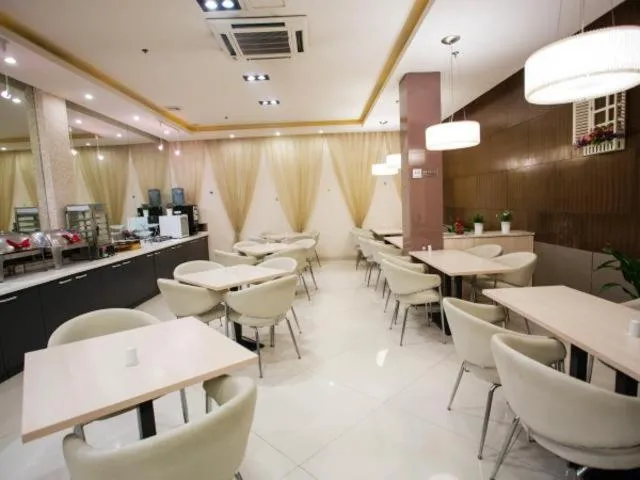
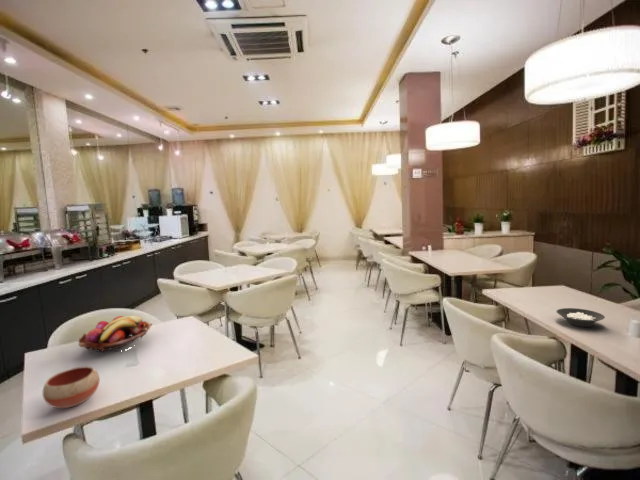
+ fruit basket [78,315,153,353]
+ bowl [42,365,101,409]
+ cereal bowl [556,307,606,328]
